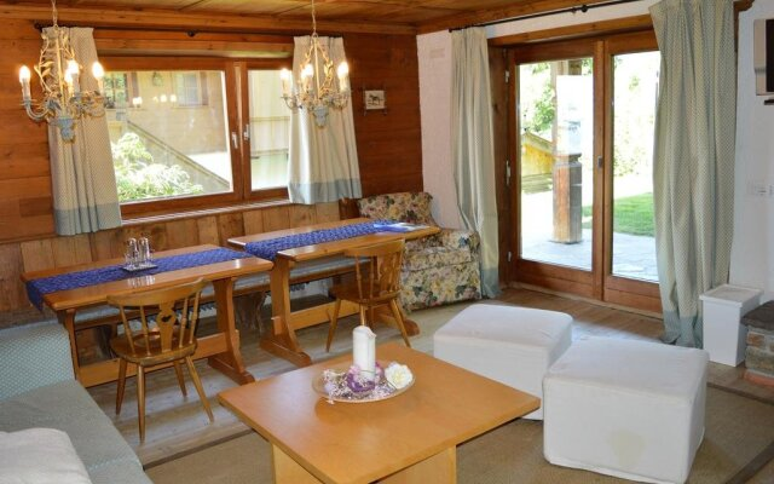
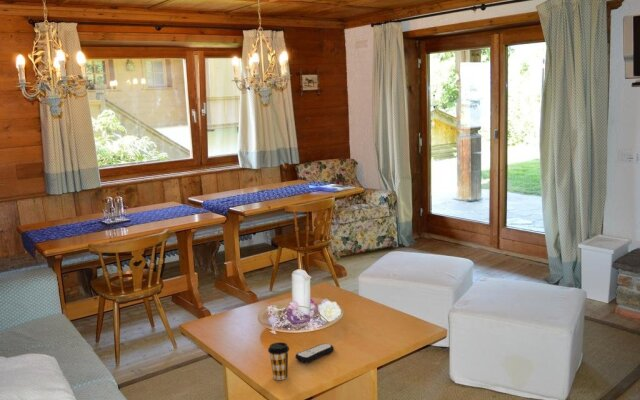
+ coffee cup [267,341,290,381]
+ remote control [294,343,335,363]
